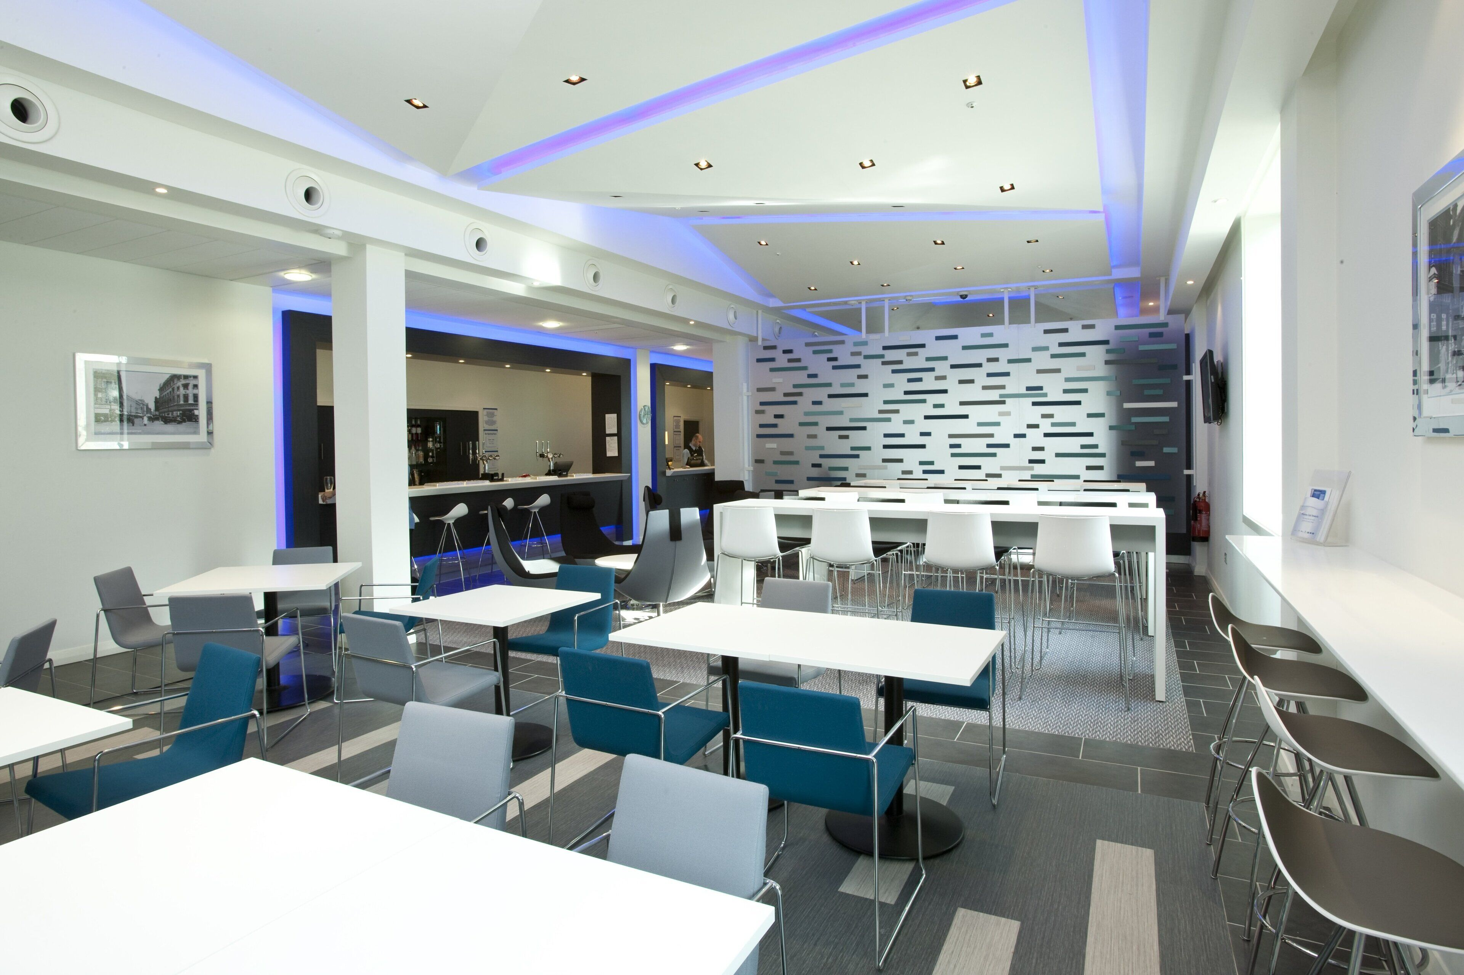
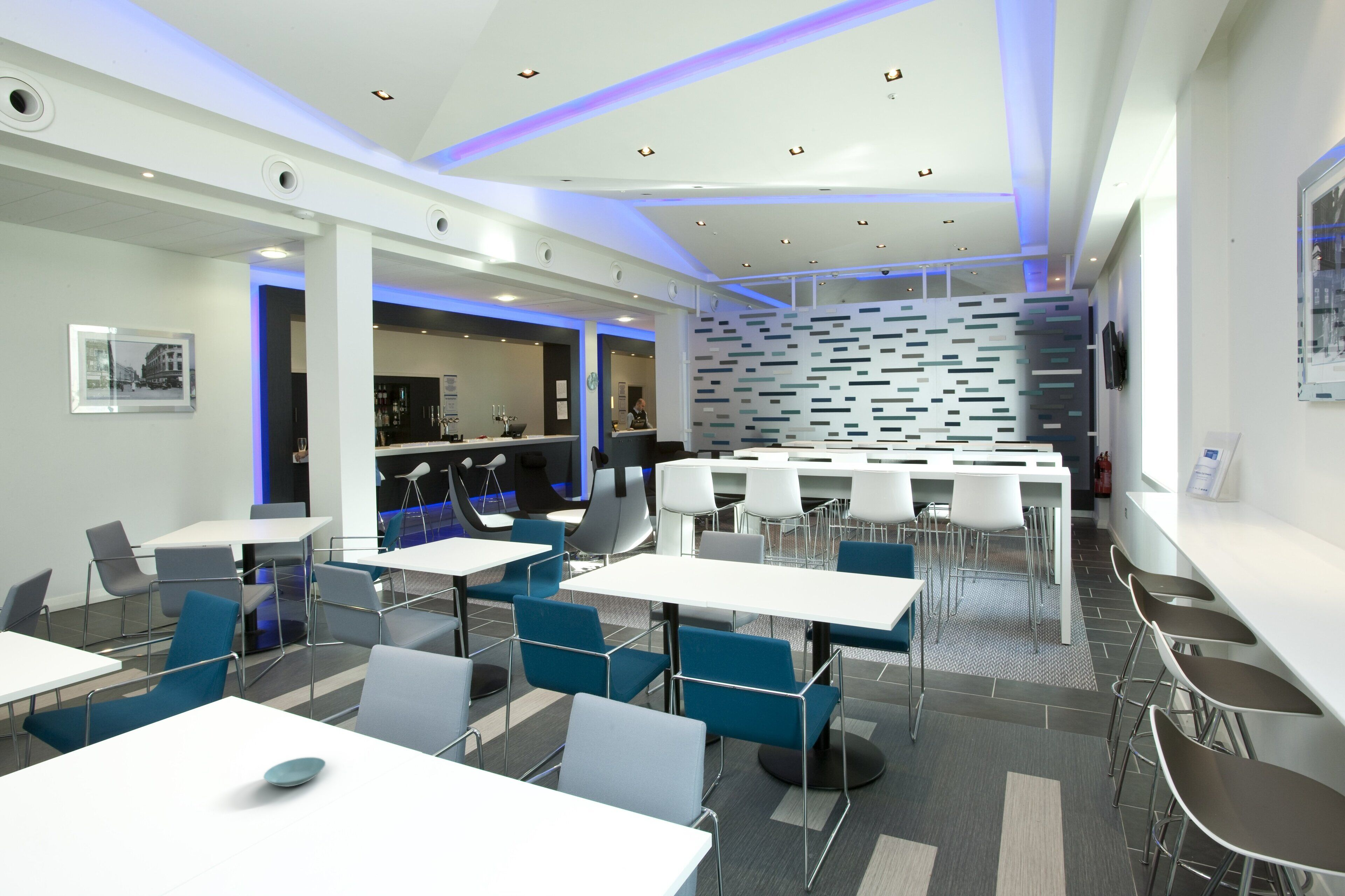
+ saucer [263,757,326,787]
